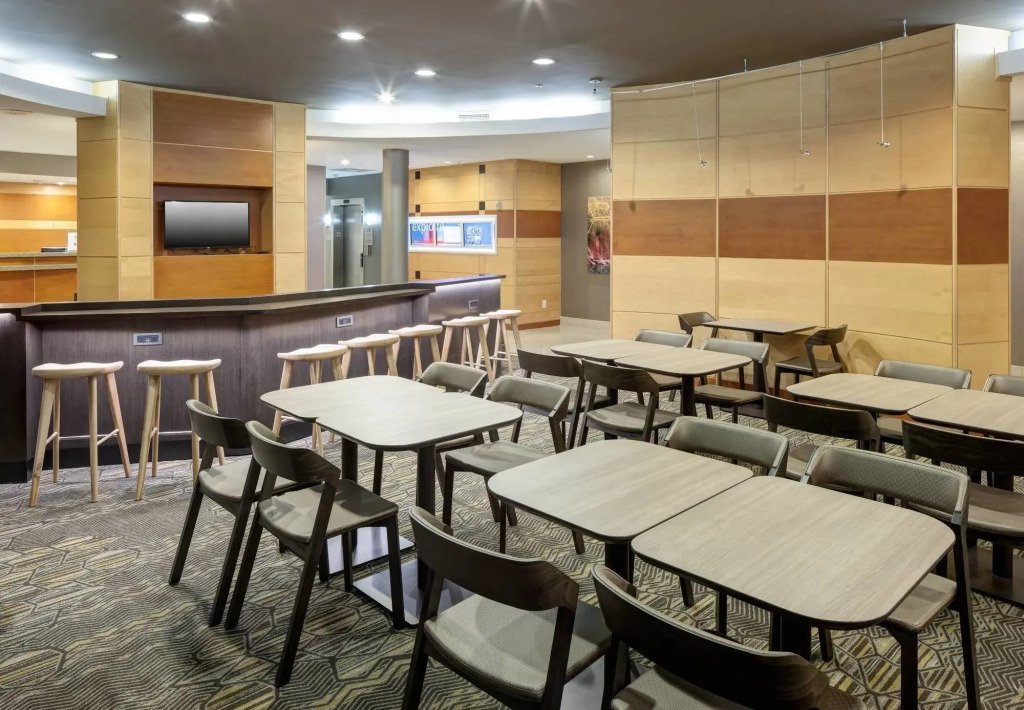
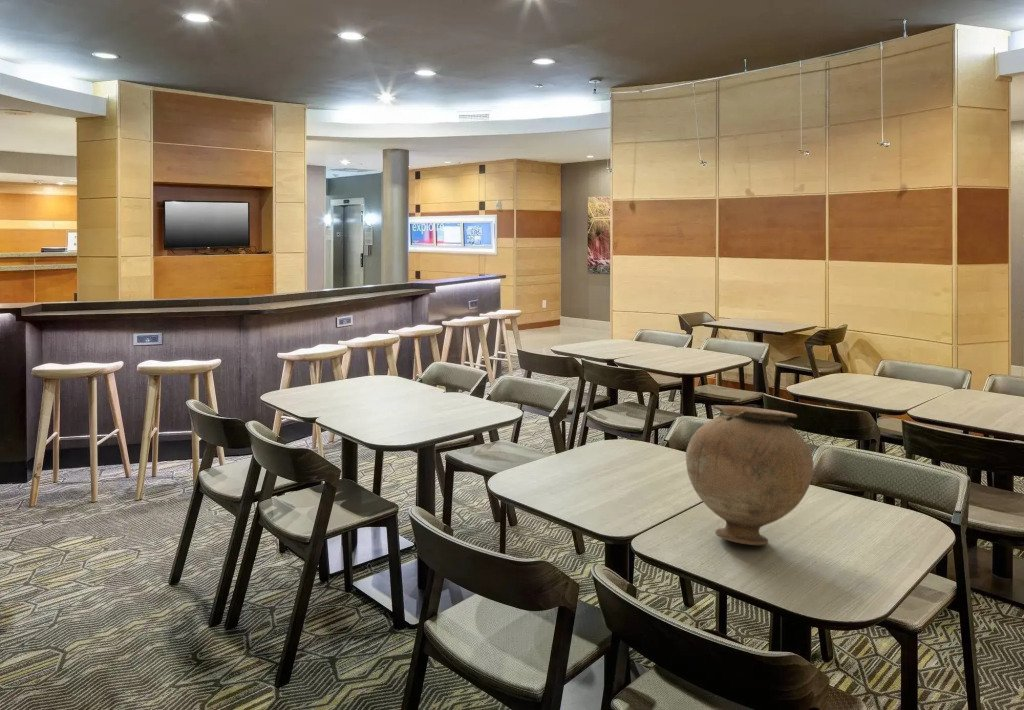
+ vase [685,404,815,546]
